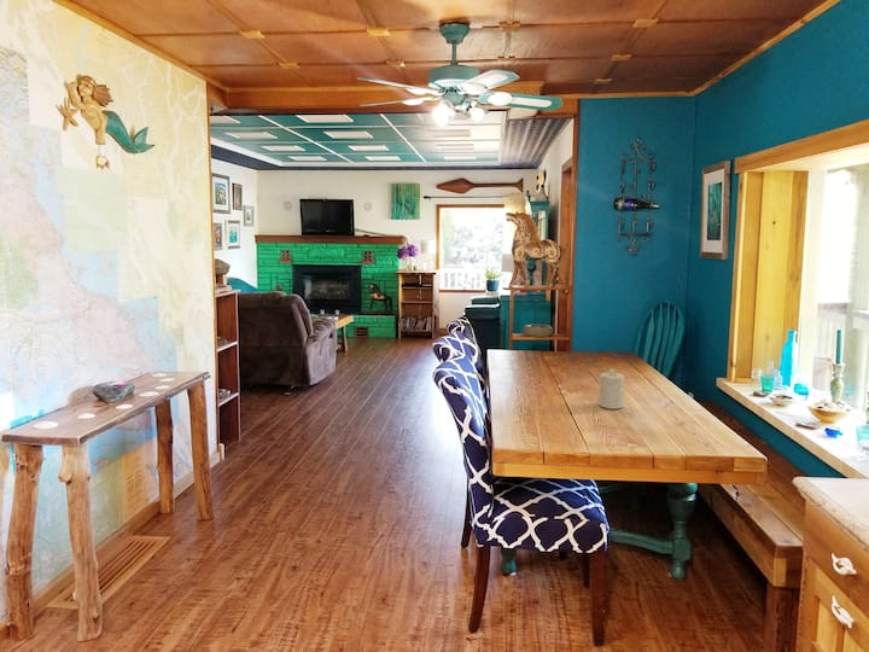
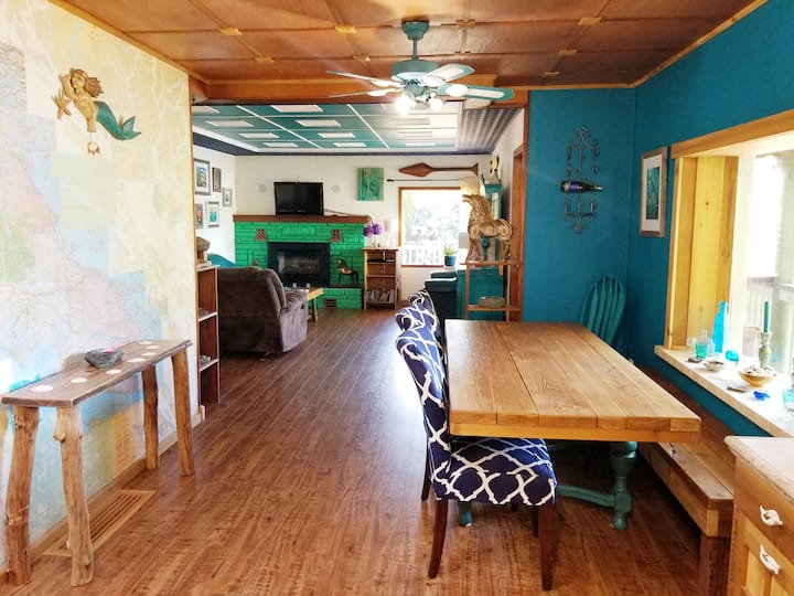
- candle [597,367,625,411]
